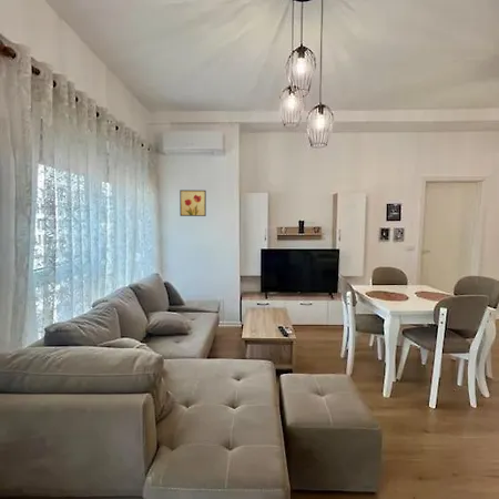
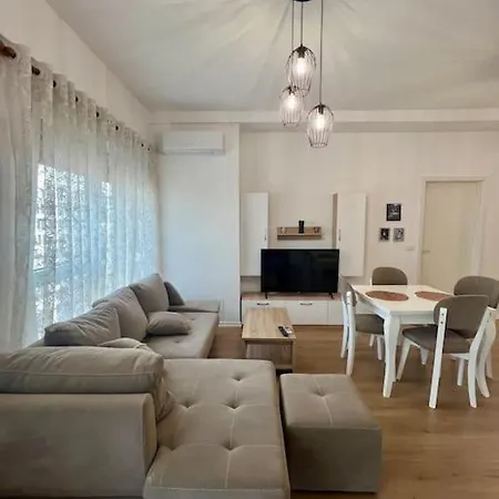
- wall art [179,189,207,217]
